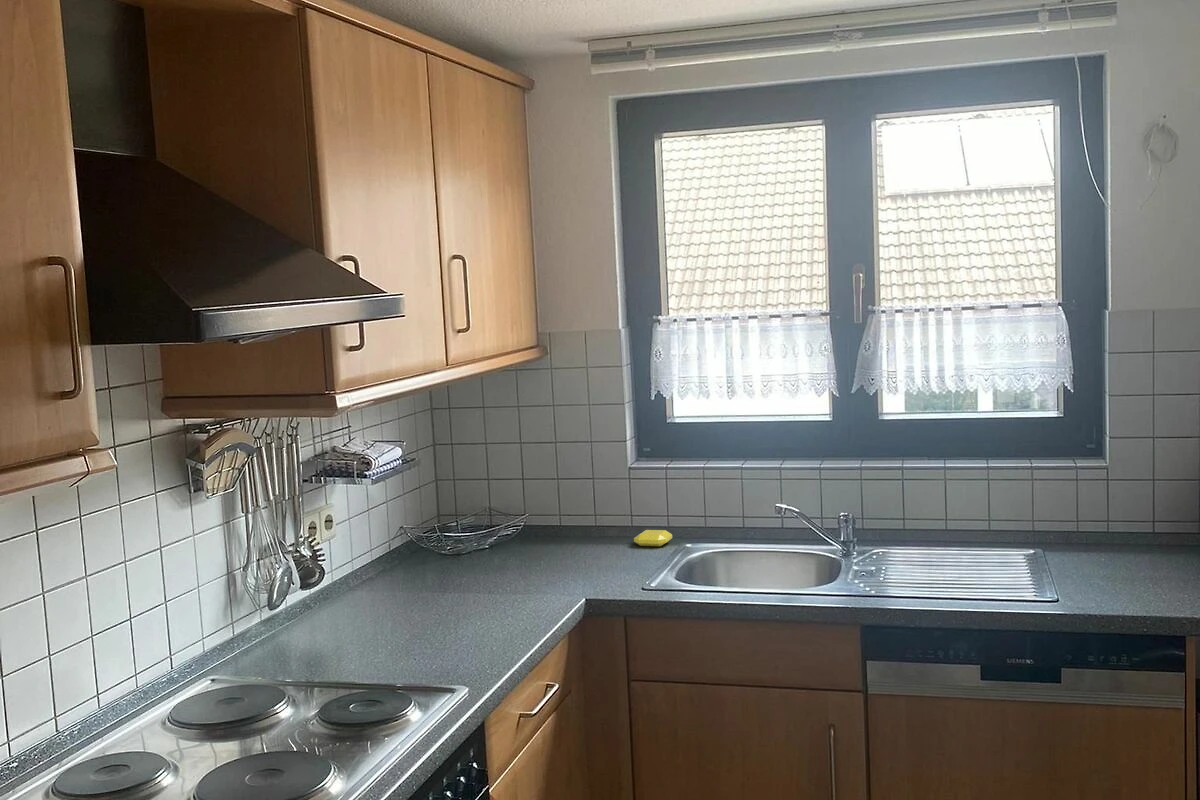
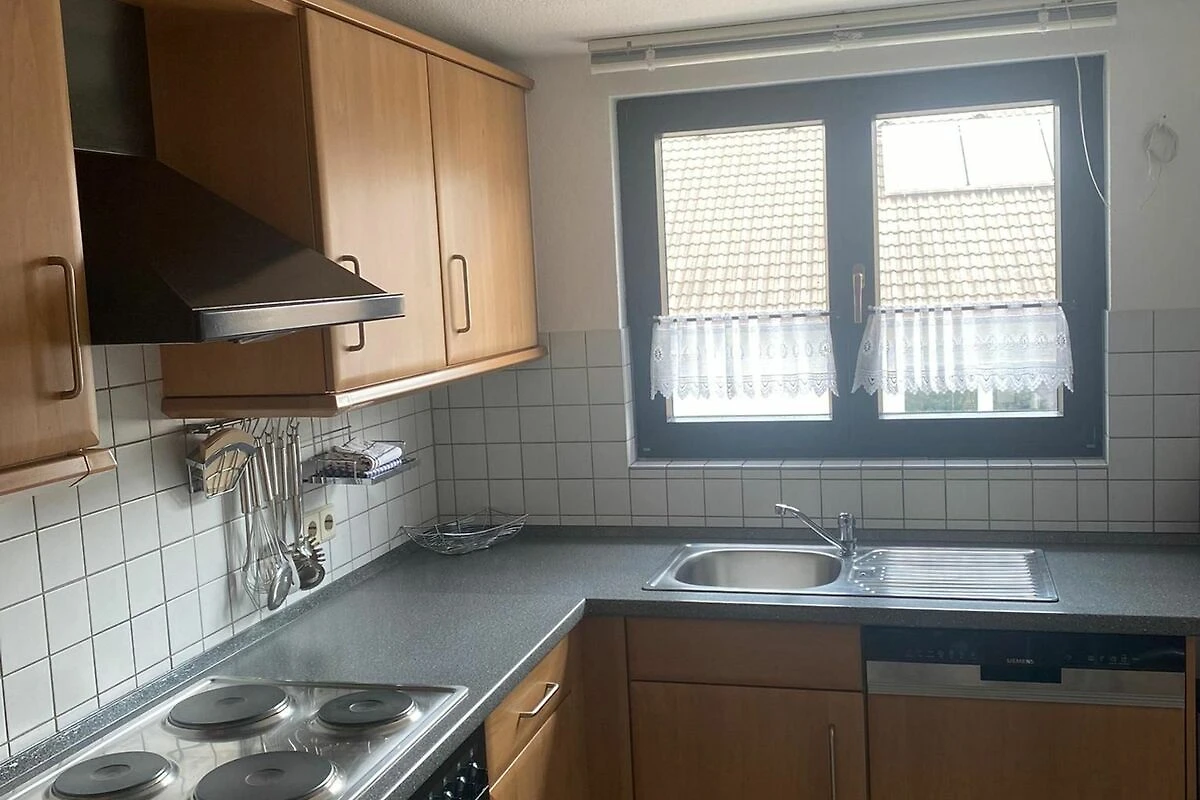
- soap bar [633,529,673,547]
